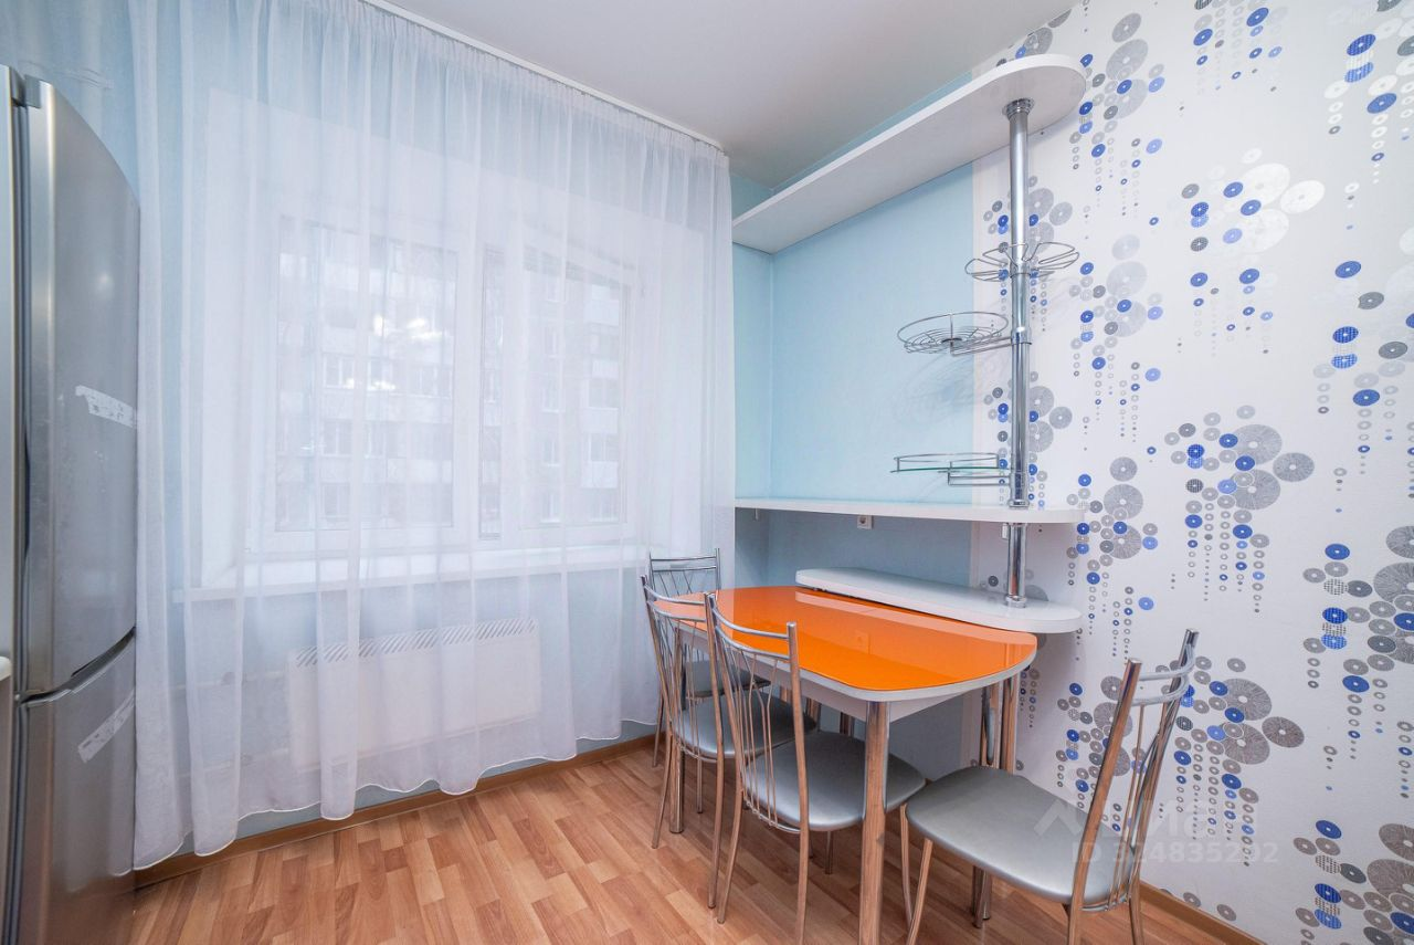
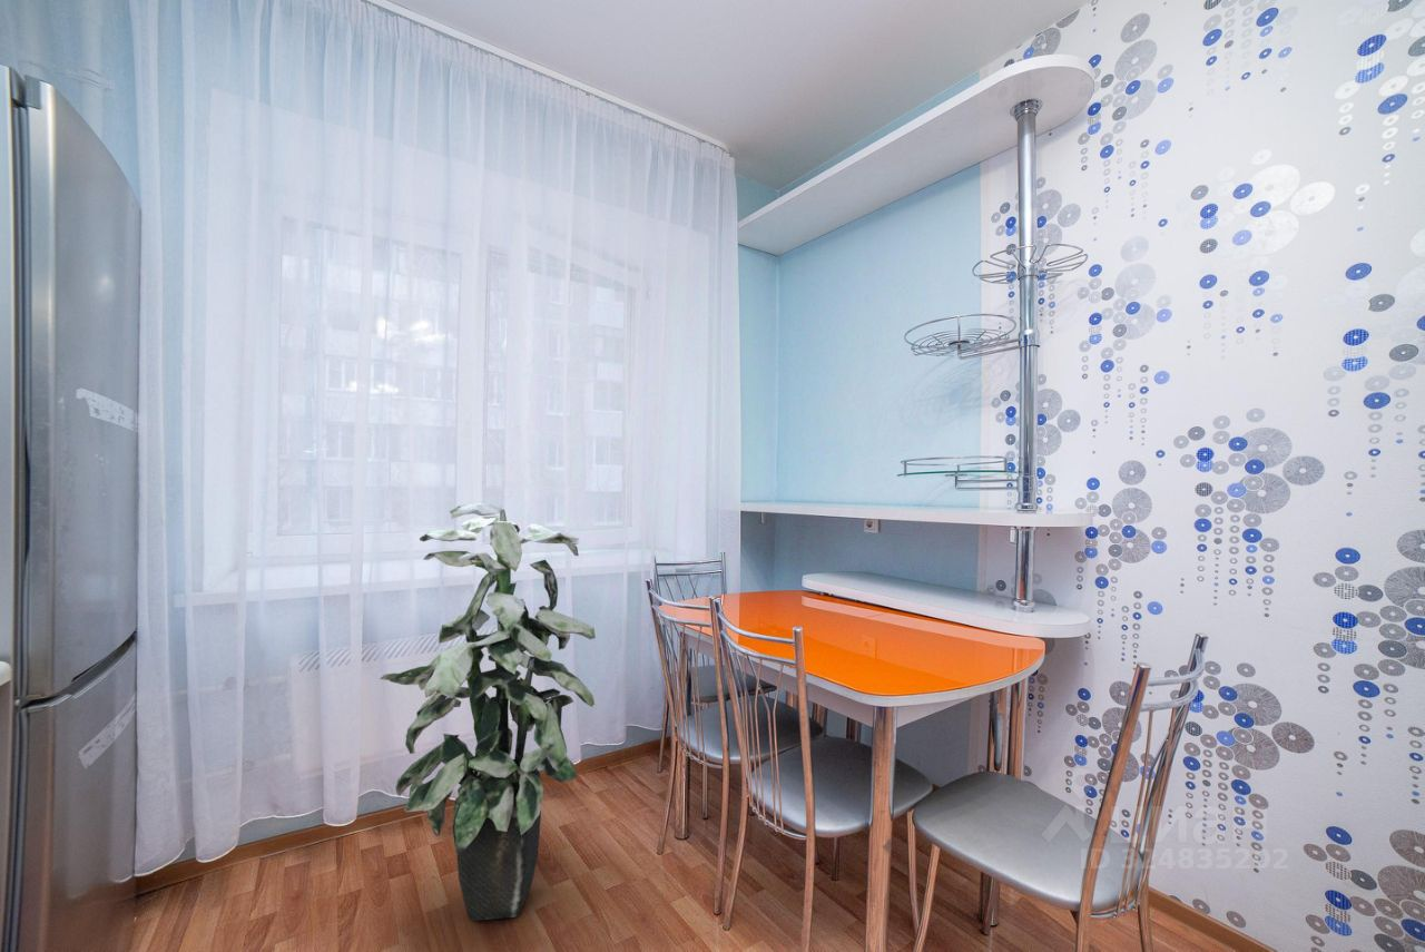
+ indoor plant [379,502,597,922]
